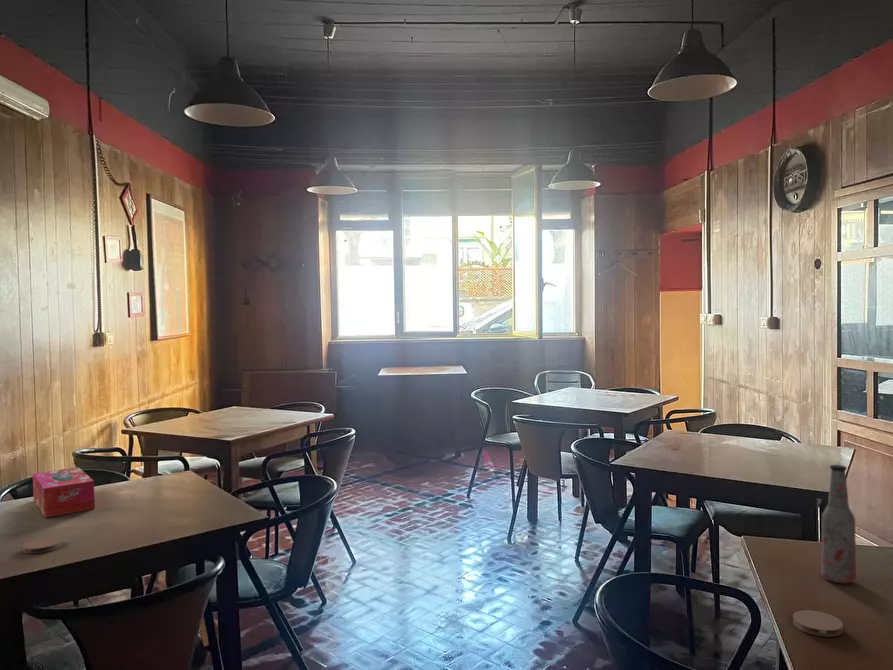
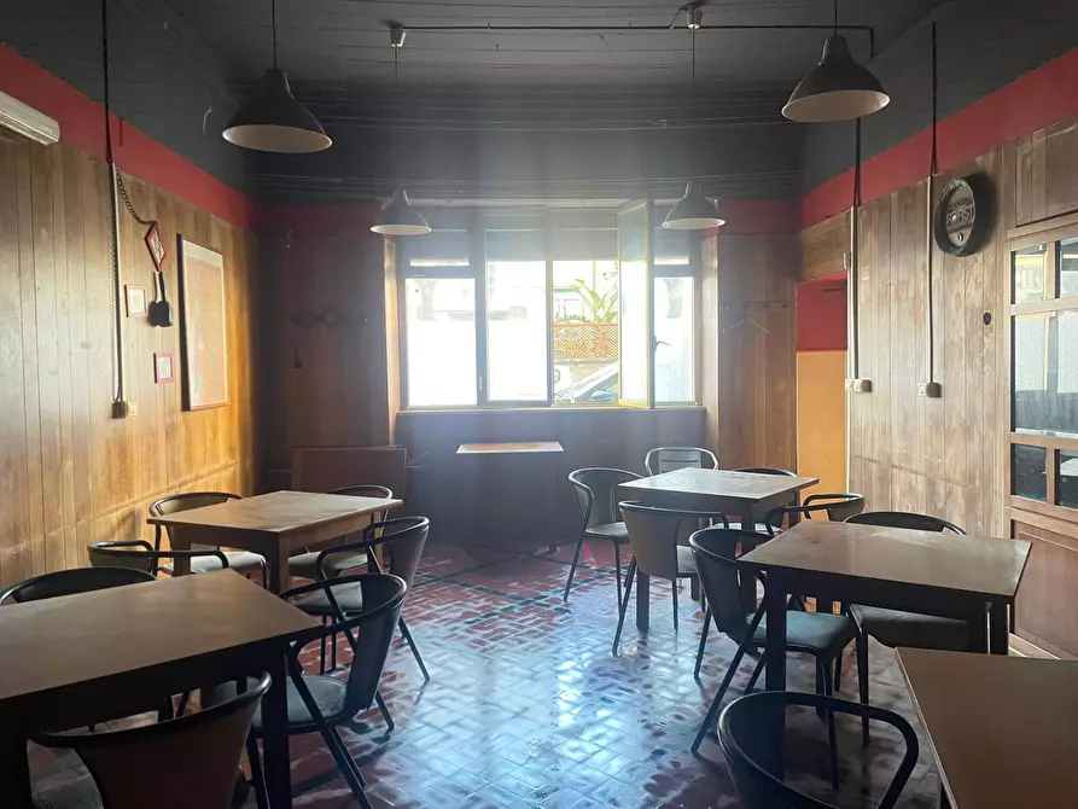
- tissue box [32,466,96,519]
- coaster [22,536,63,554]
- bottle [820,464,857,584]
- coaster [792,609,844,637]
